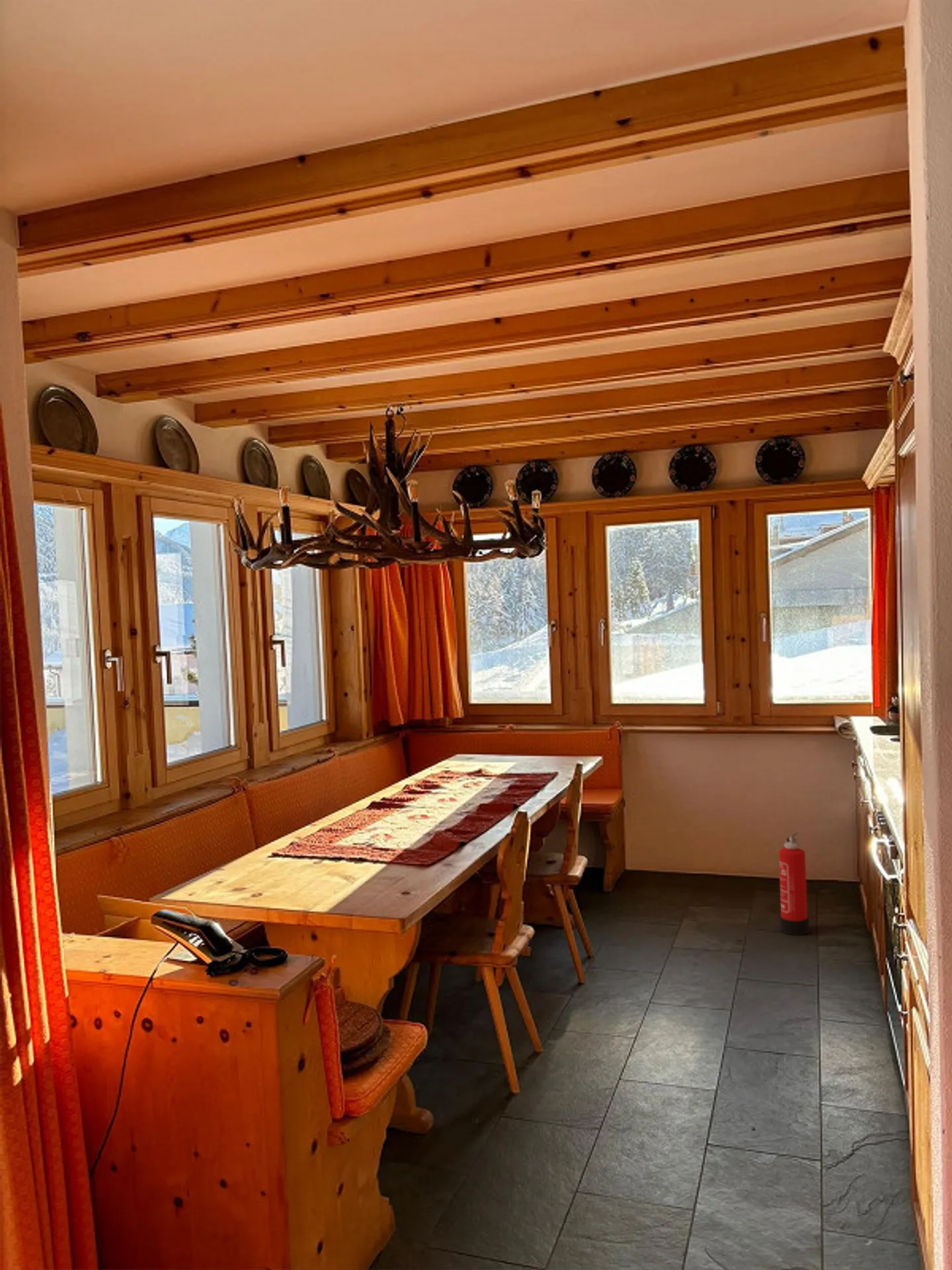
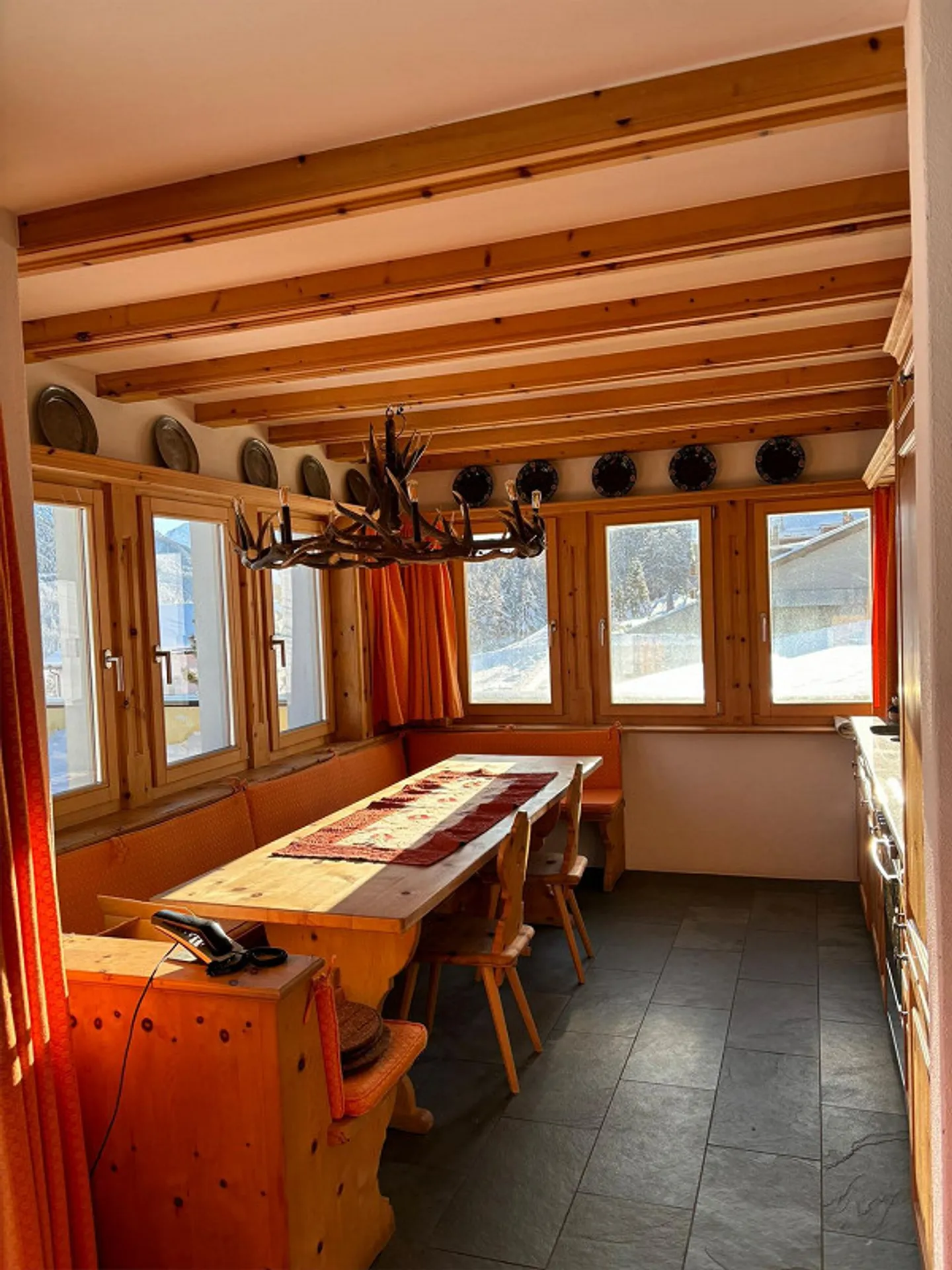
- fire extinguisher [778,831,810,936]
